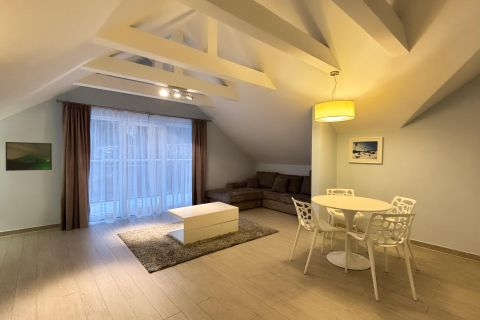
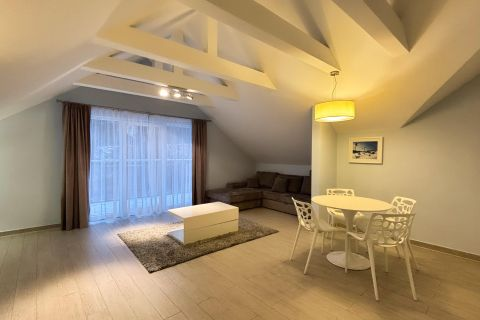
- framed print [4,141,53,172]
